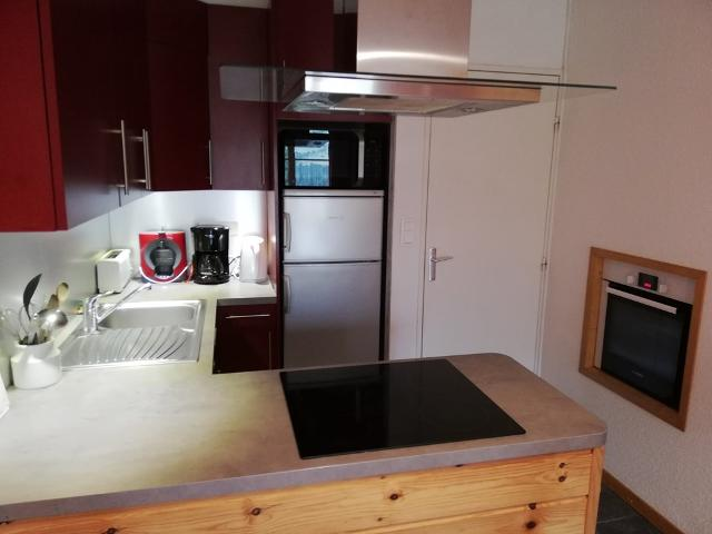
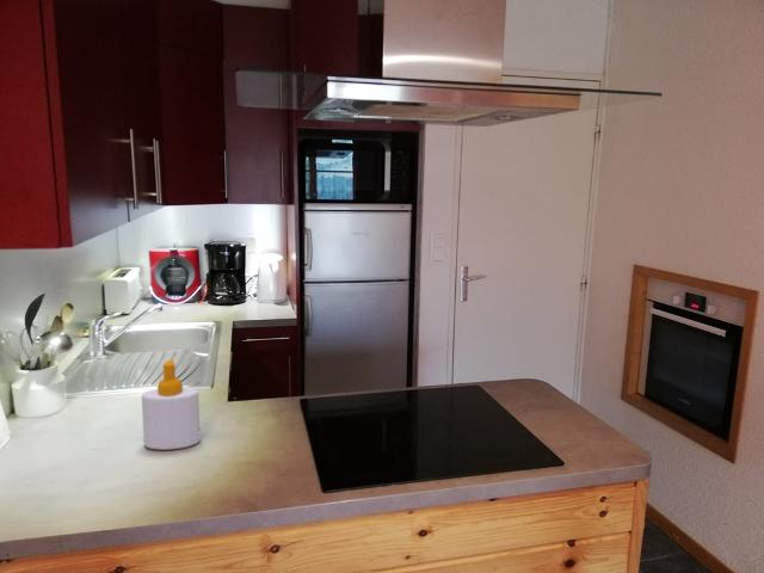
+ soap bottle [141,359,202,451]
